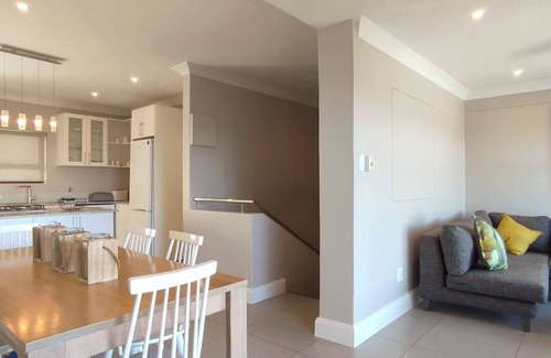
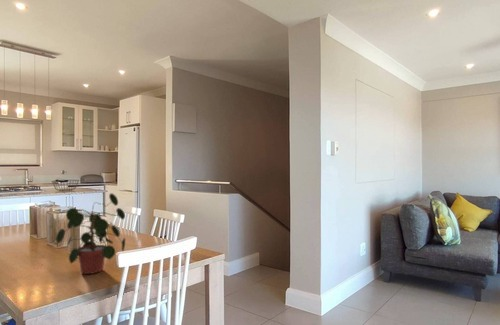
+ potted plant [55,192,126,275]
